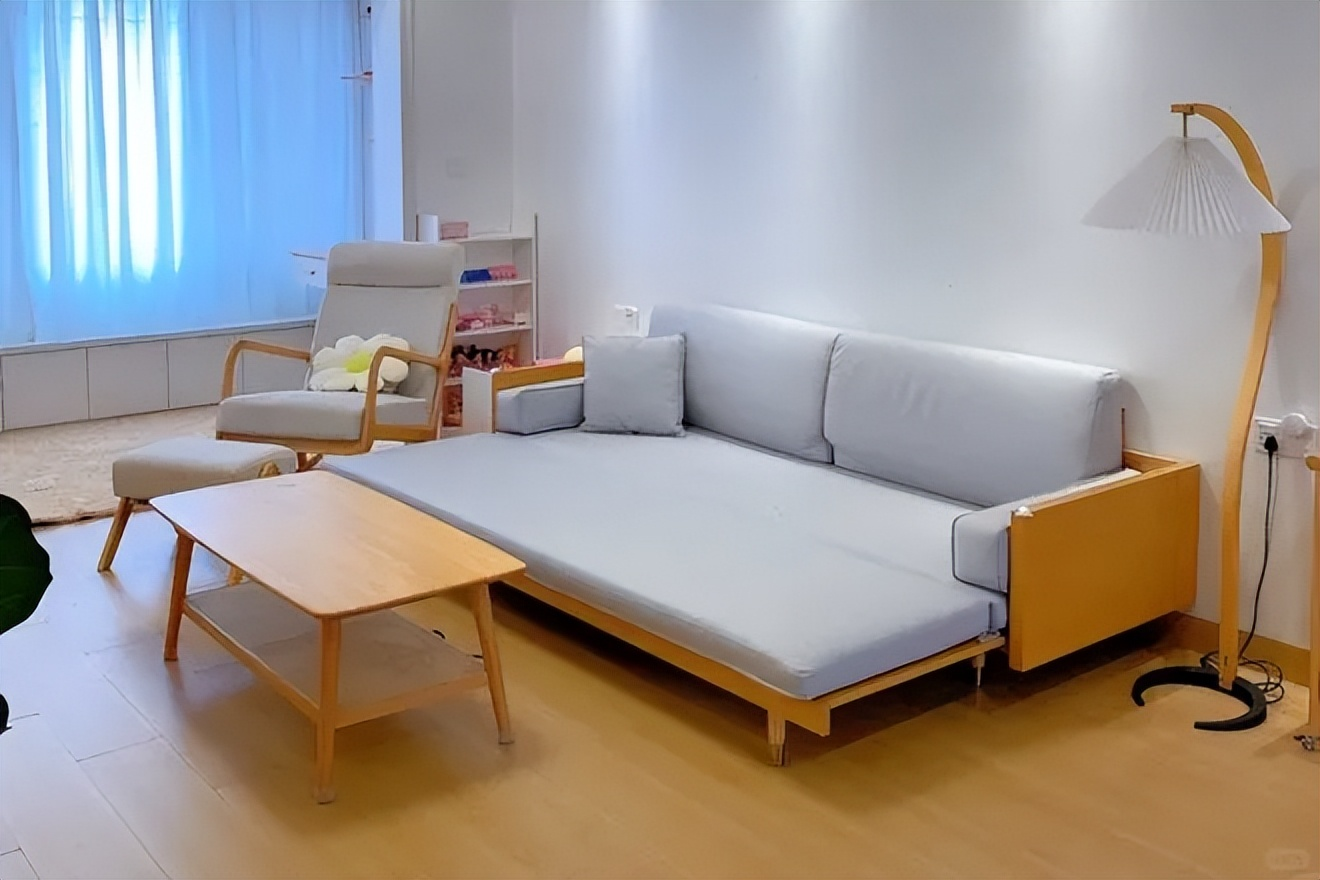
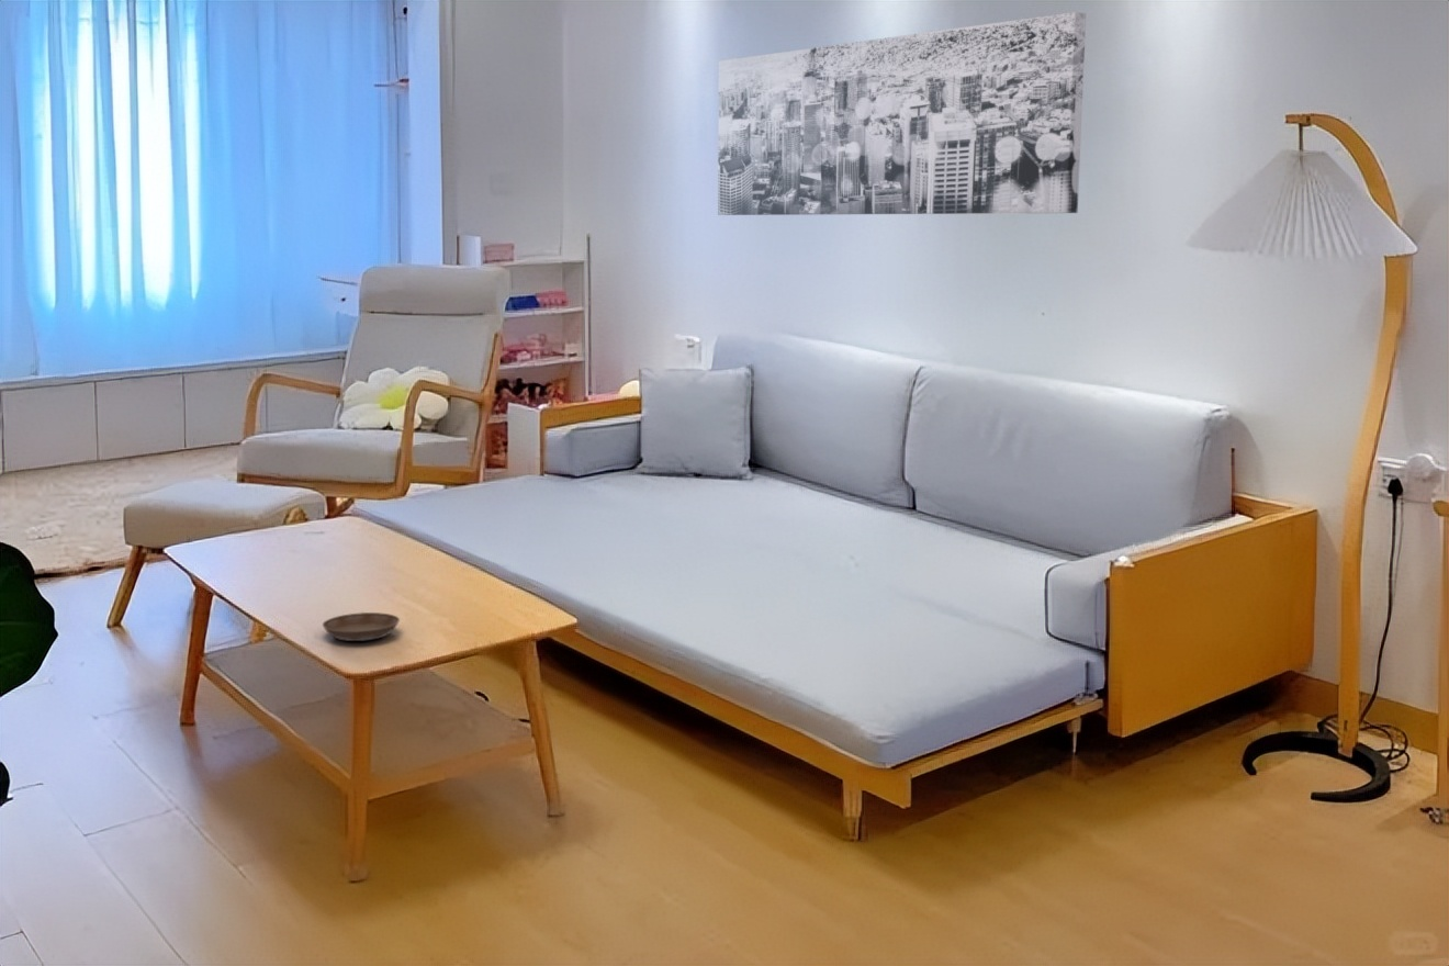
+ wall art [717,11,1087,216]
+ saucer [322,611,401,642]
